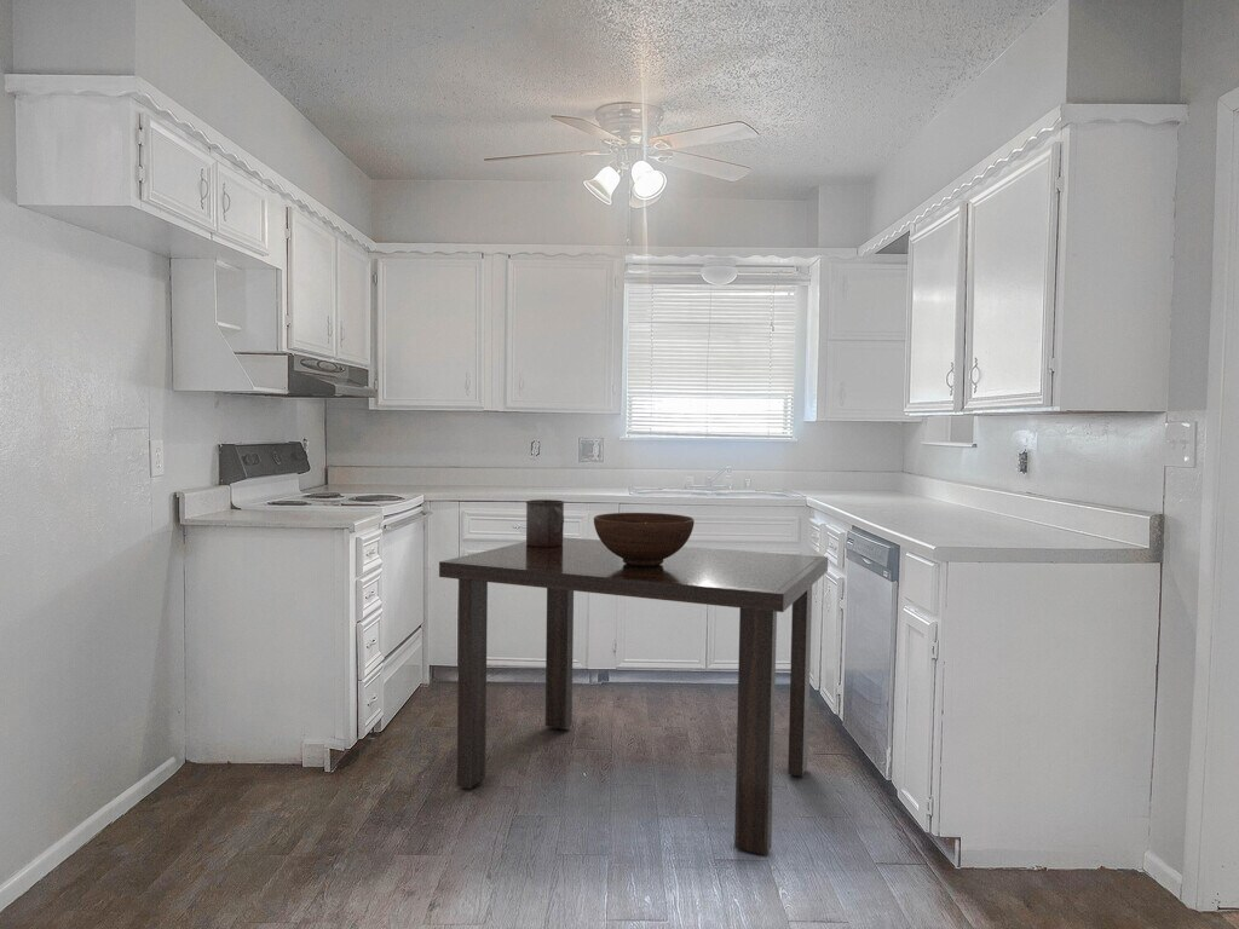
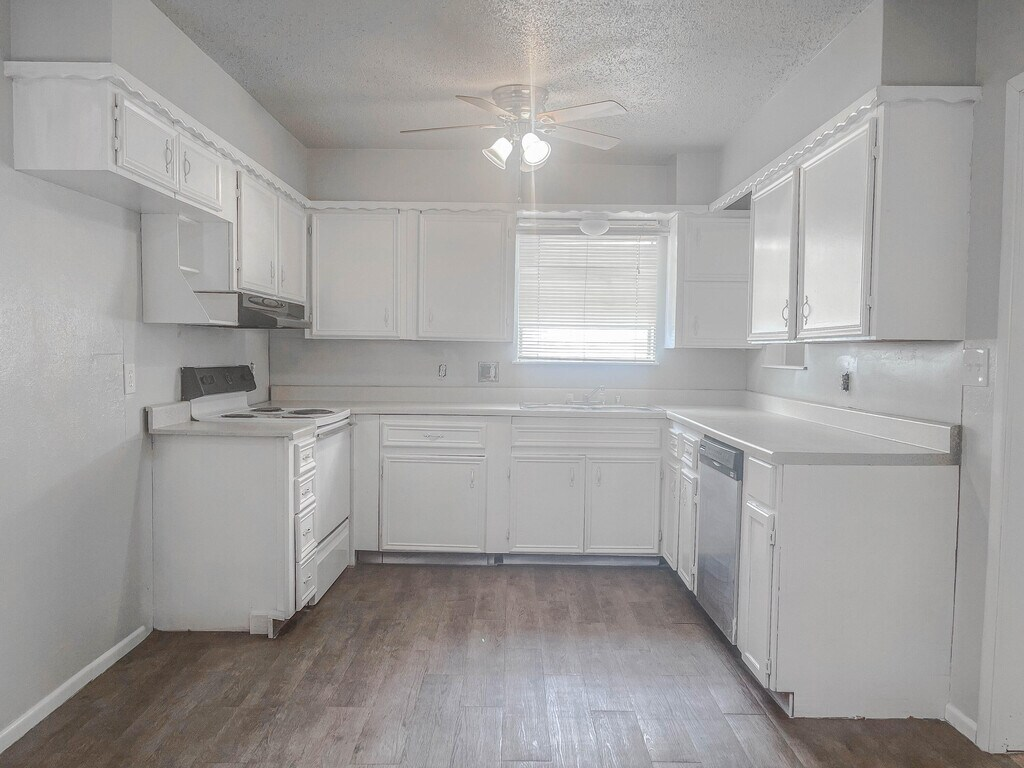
- fruit bowl [593,512,696,566]
- dining table [438,536,829,856]
- mug [525,498,565,547]
